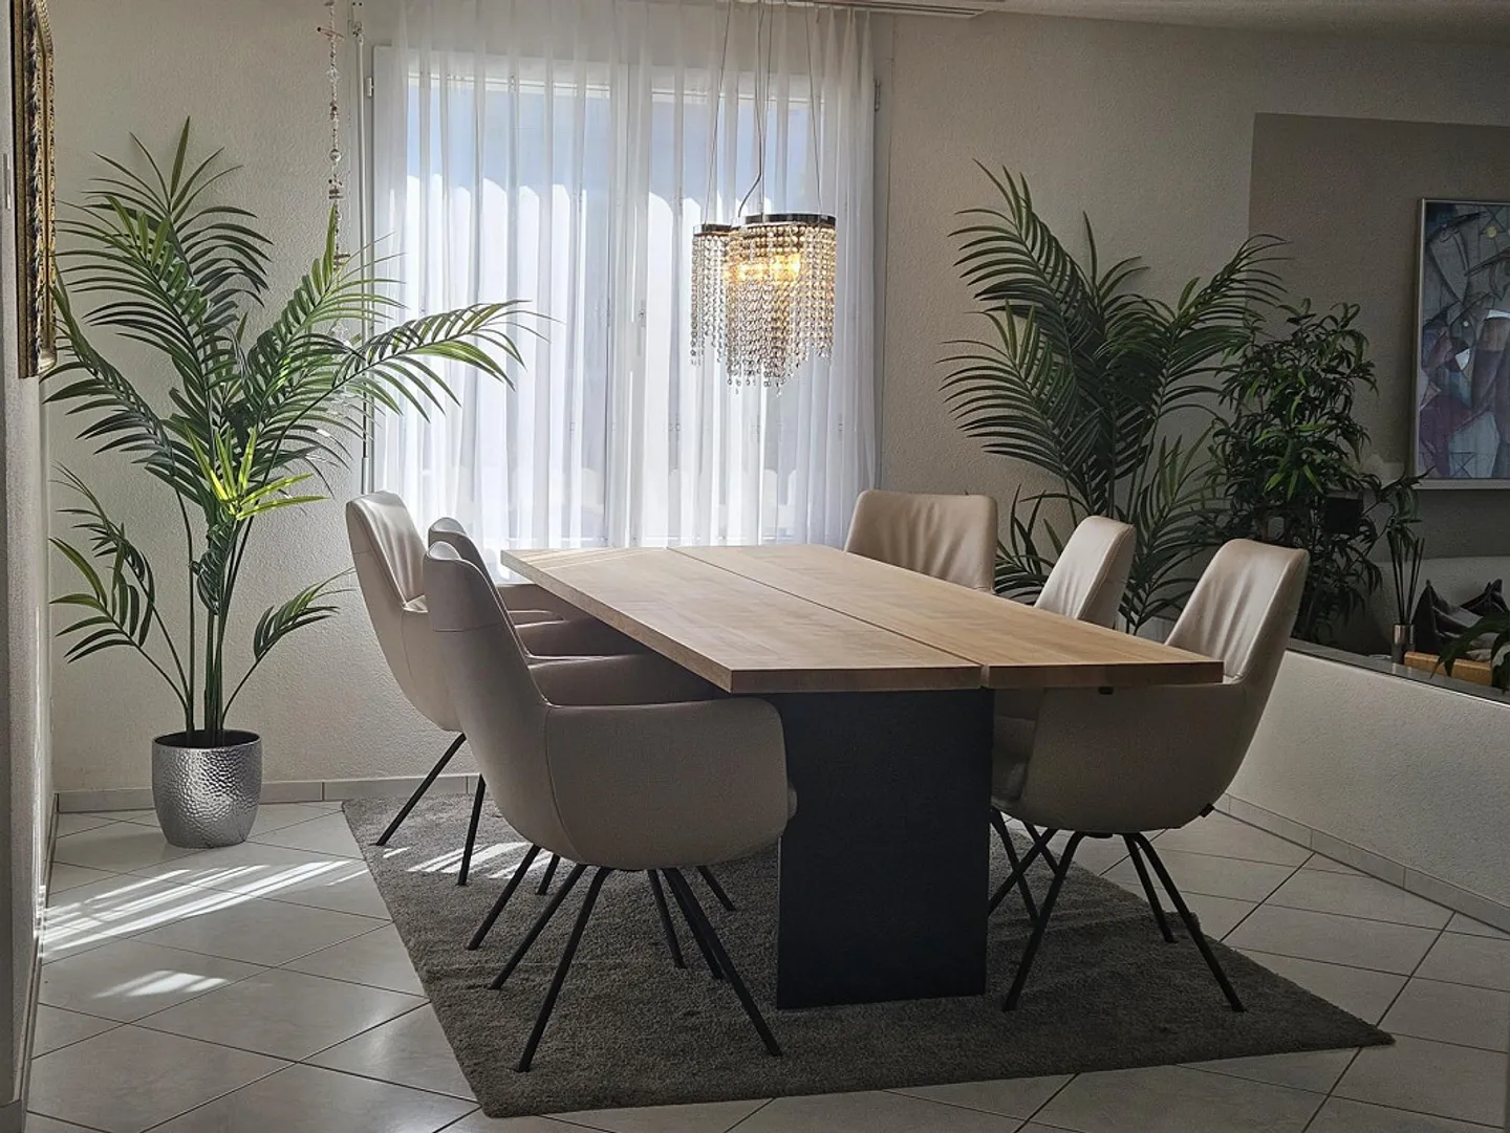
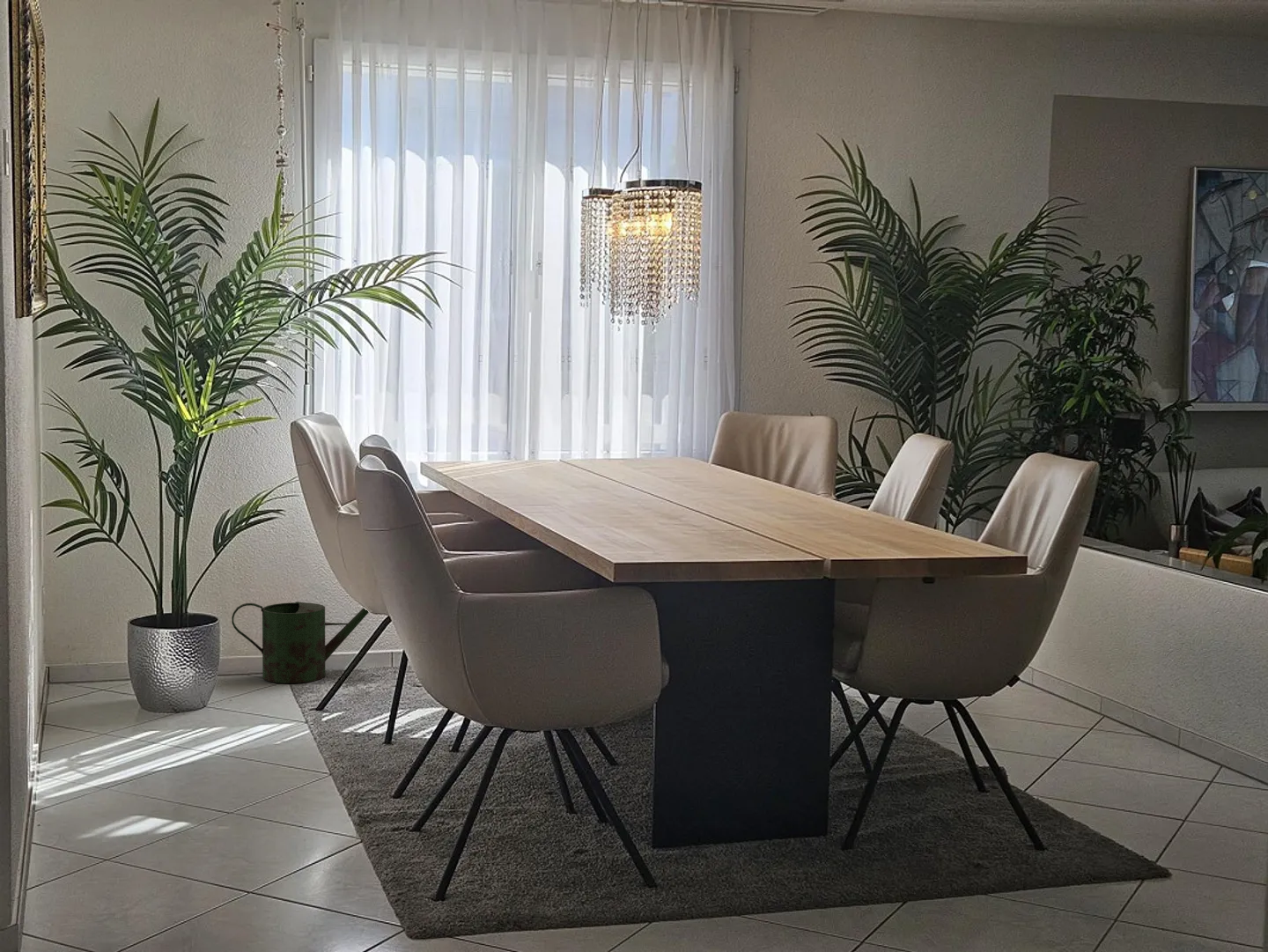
+ watering can [231,601,370,684]
